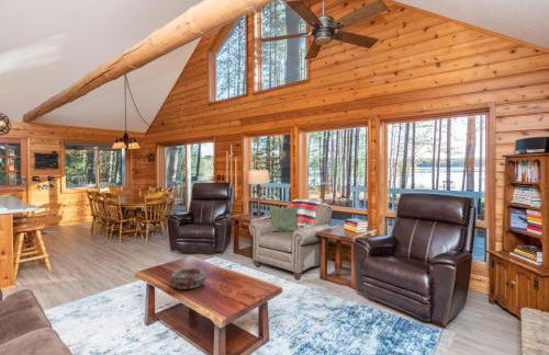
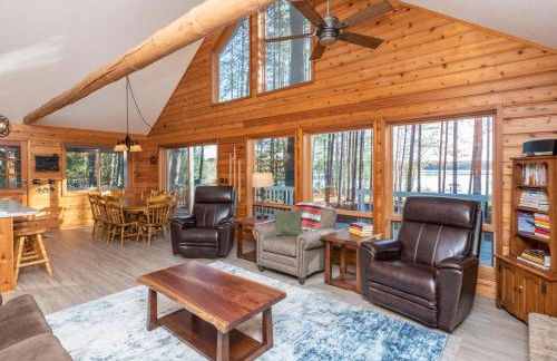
- decorative bowl [169,267,208,290]
